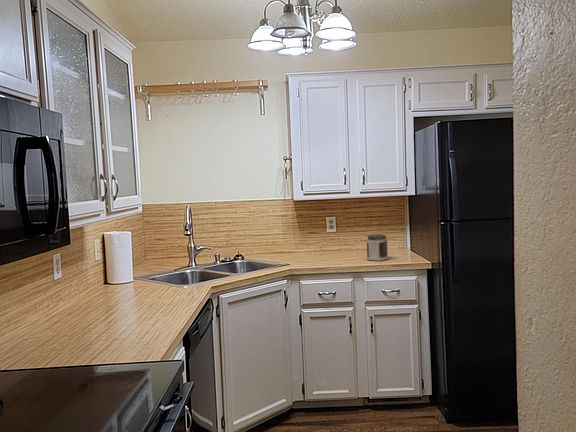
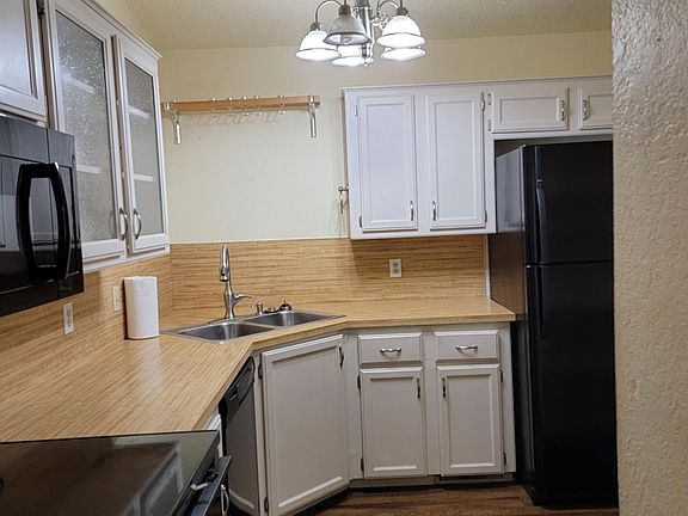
- jar [366,233,389,262]
